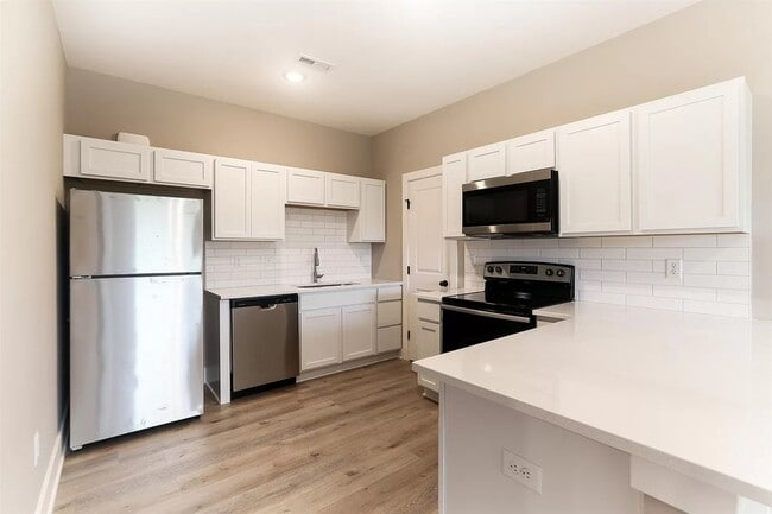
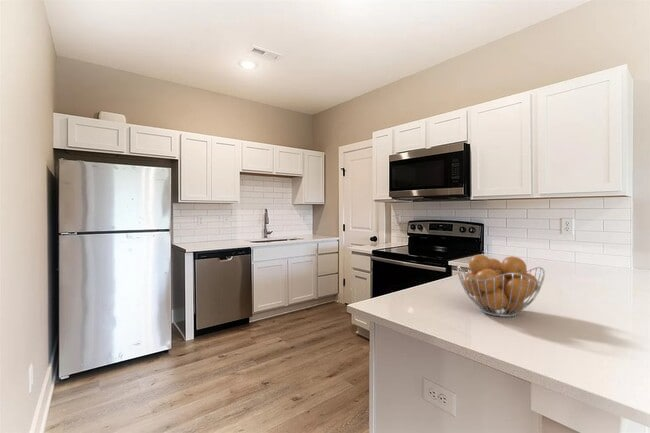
+ fruit basket [455,254,546,318]
